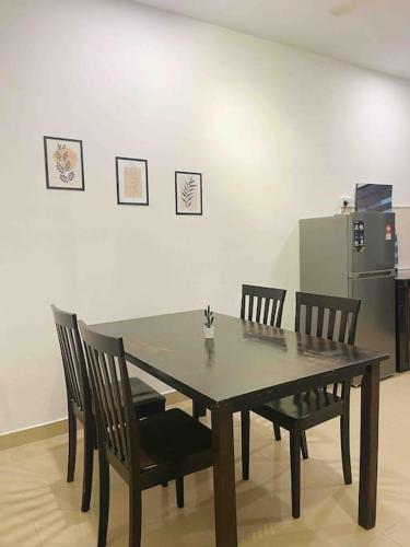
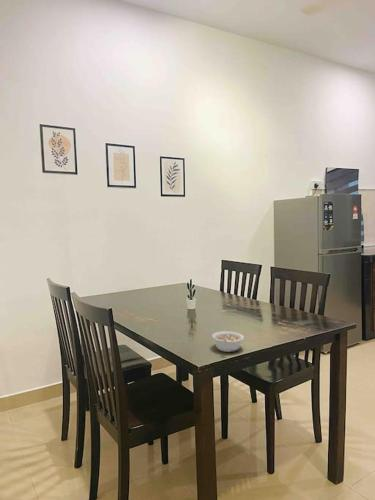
+ legume [211,330,245,353]
